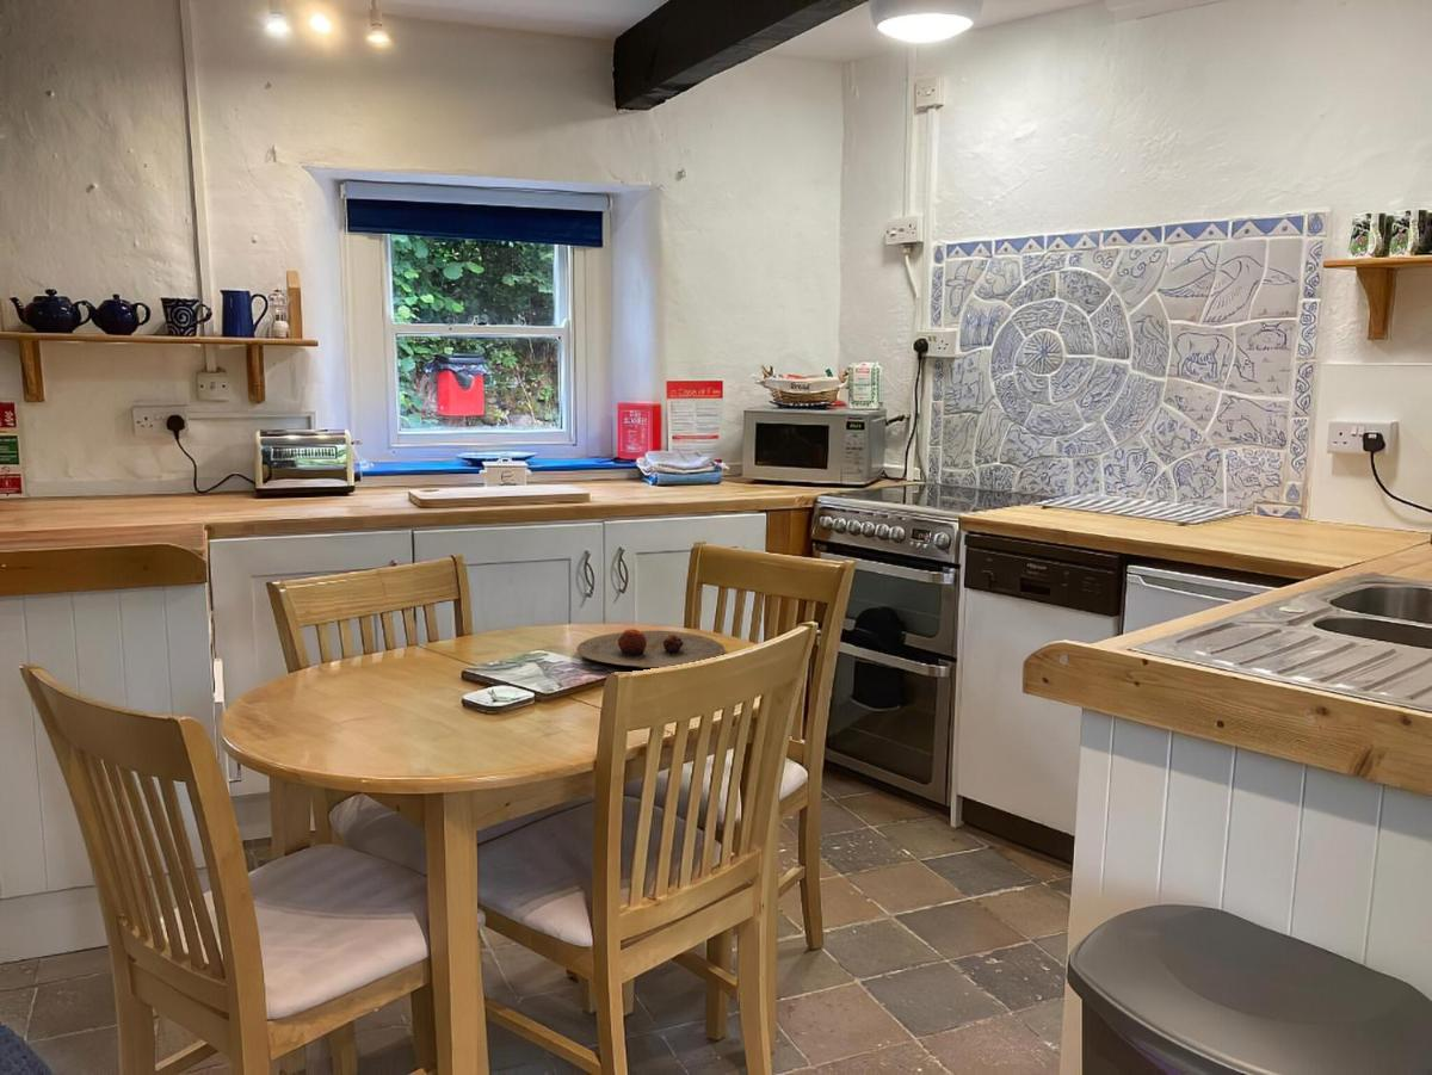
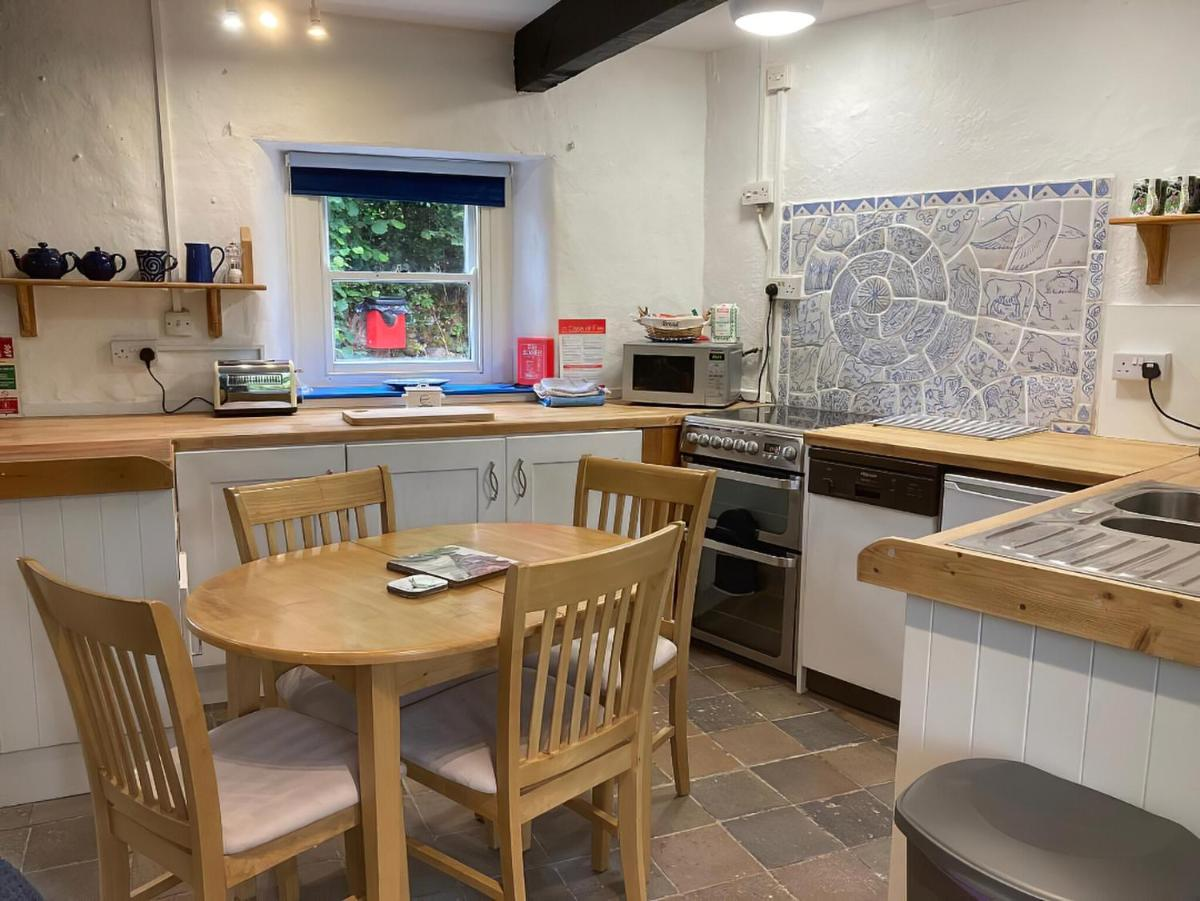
- plate [575,628,726,668]
